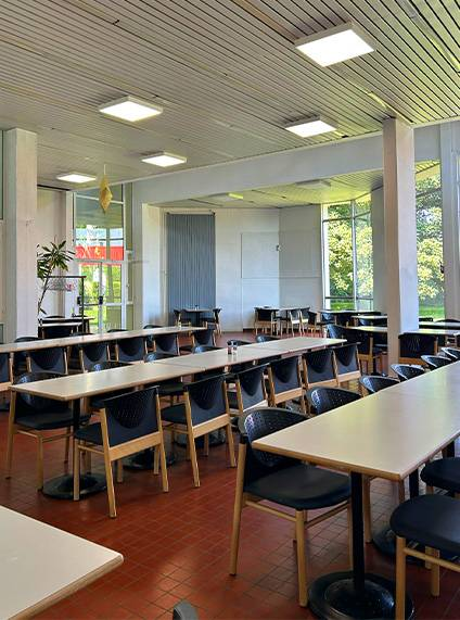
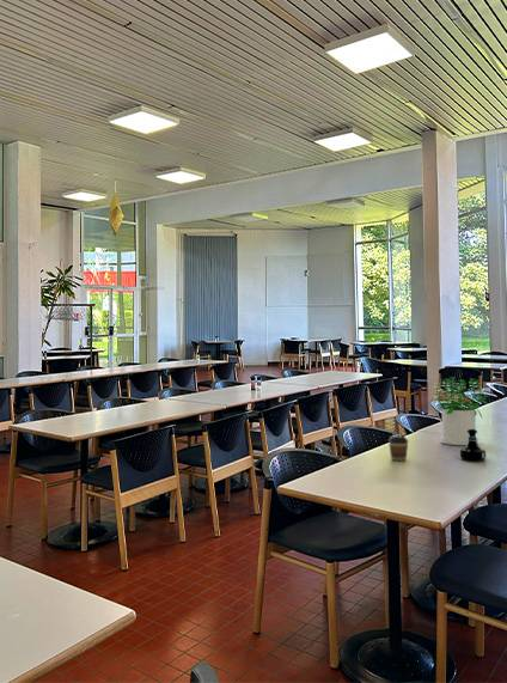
+ tequila bottle [459,429,487,463]
+ coffee cup [387,433,409,462]
+ potted plant [430,376,489,446]
